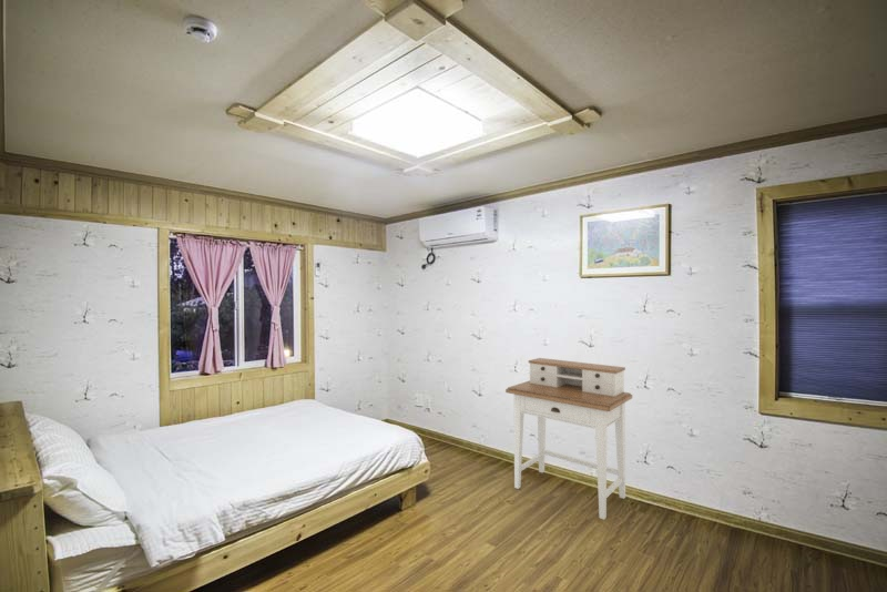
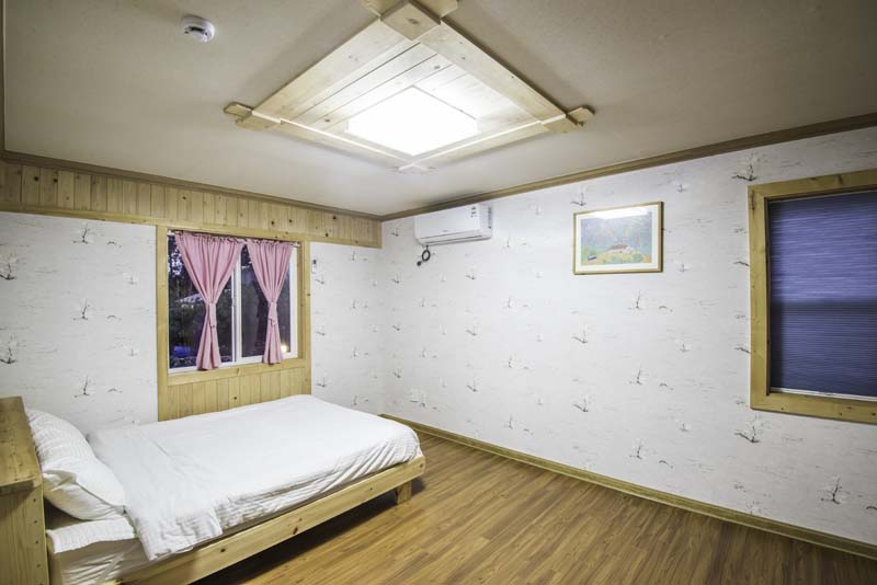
- desk [504,357,633,521]
